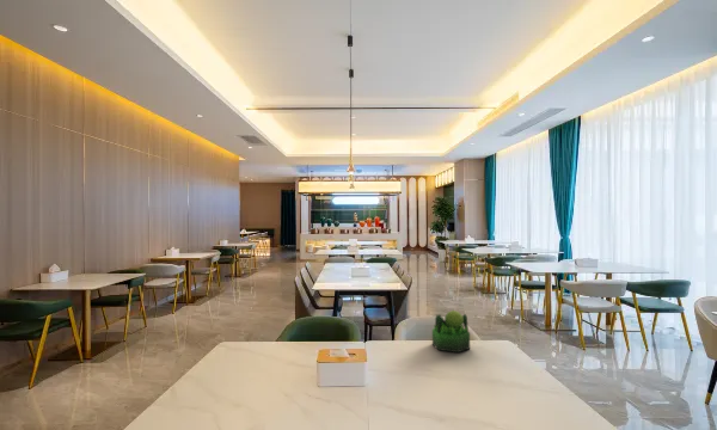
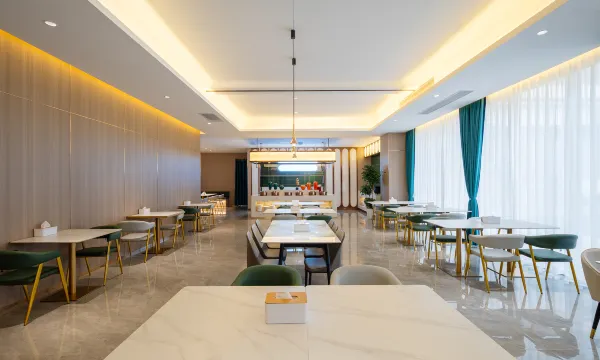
- plant [431,309,471,354]
